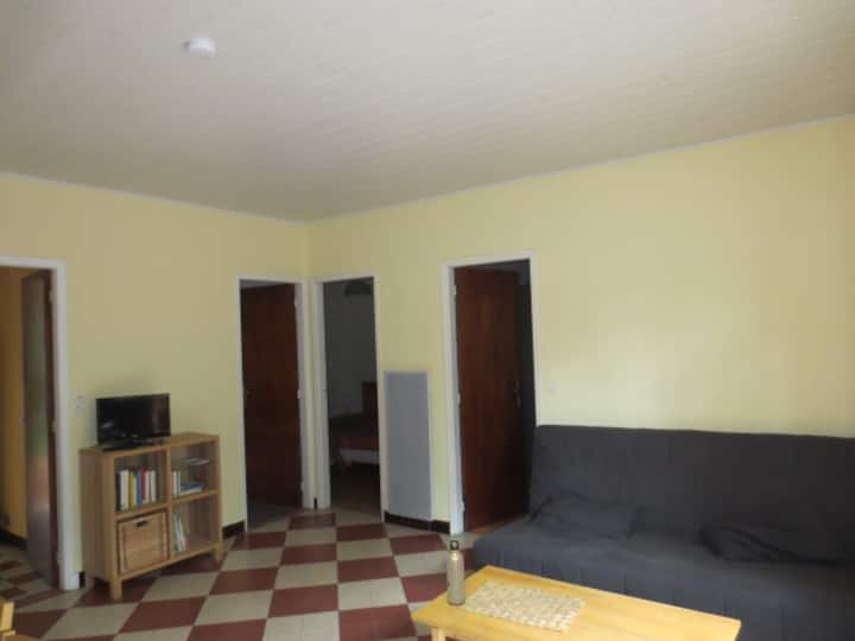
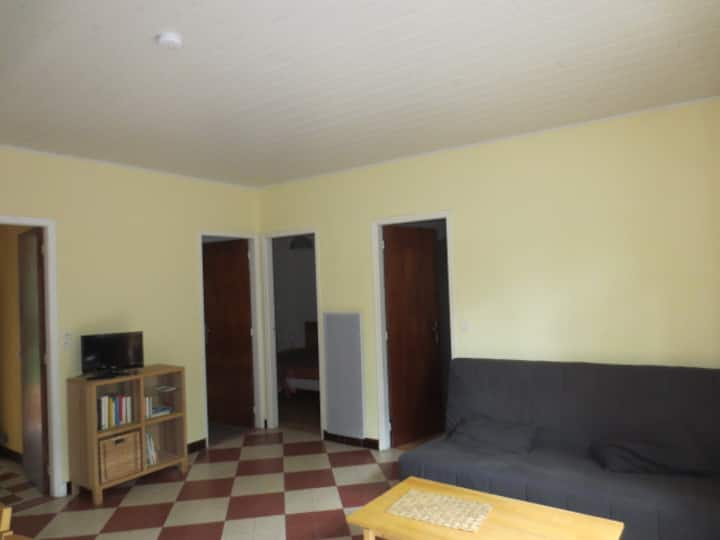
- water bottle [445,539,467,607]
